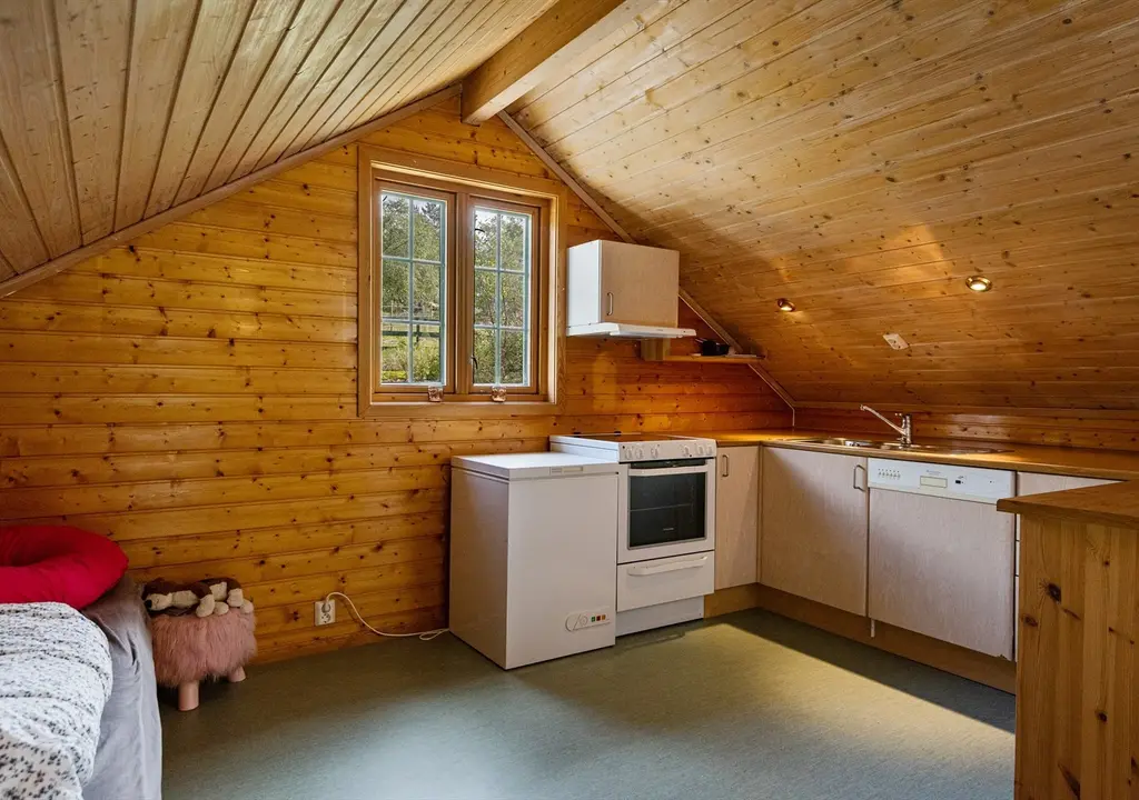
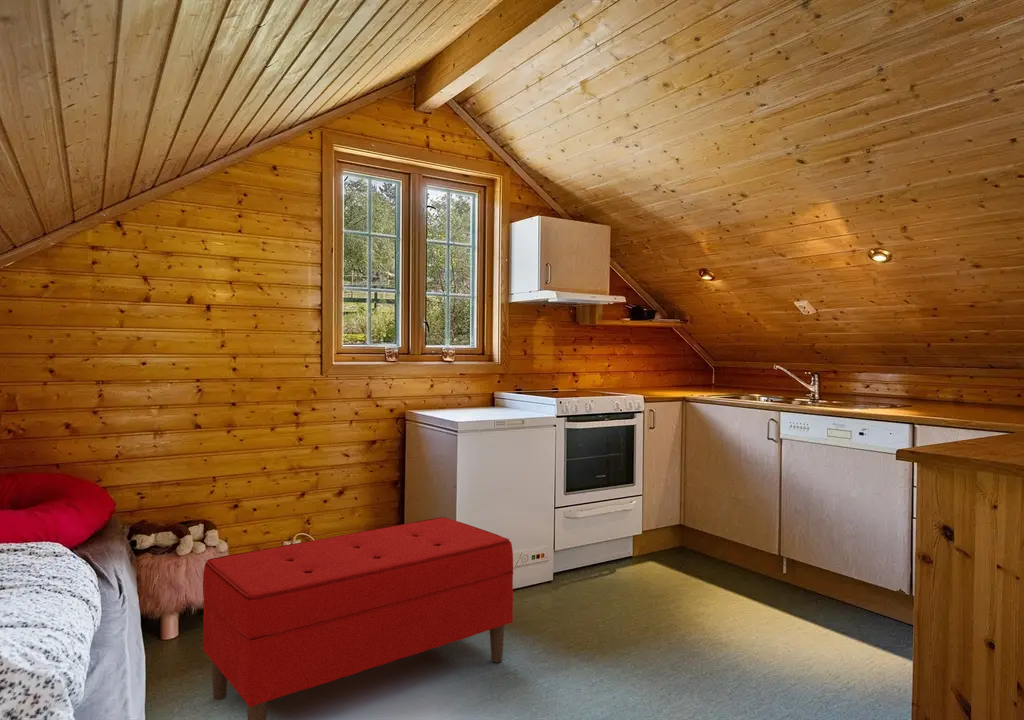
+ bench [202,516,514,720]
